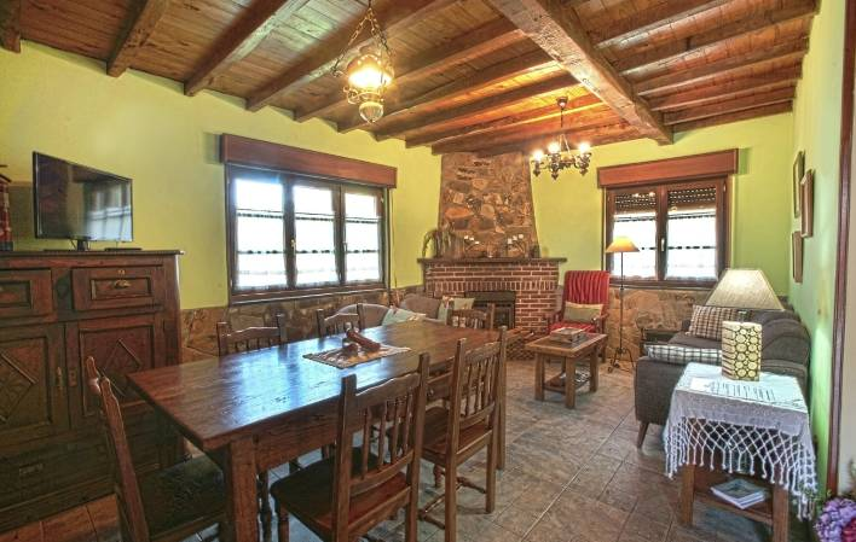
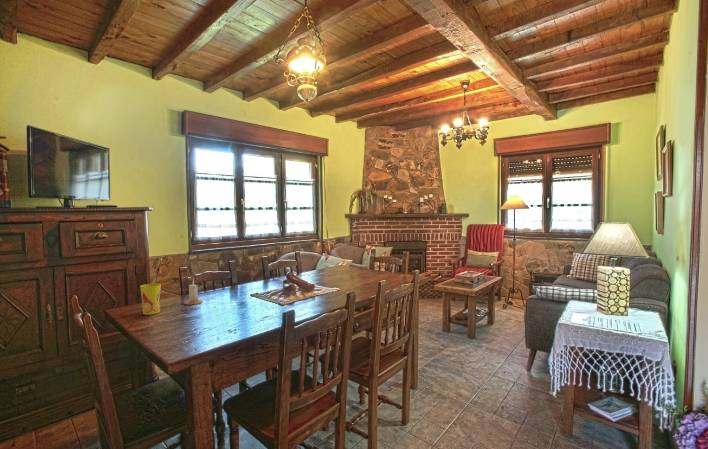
+ candle [183,277,204,306]
+ cup [139,282,162,316]
